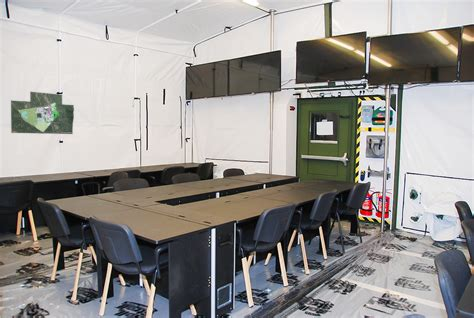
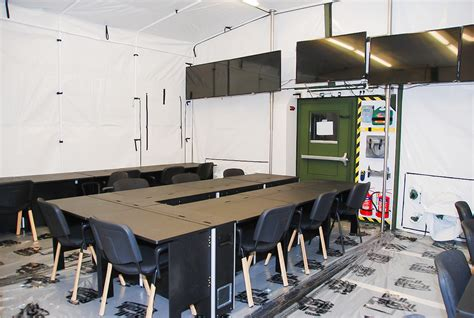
- map [10,91,75,135]
